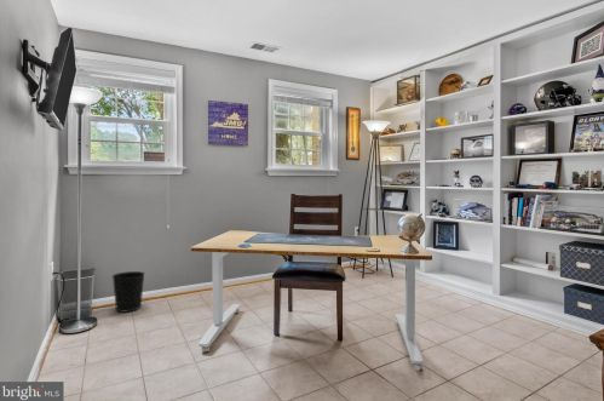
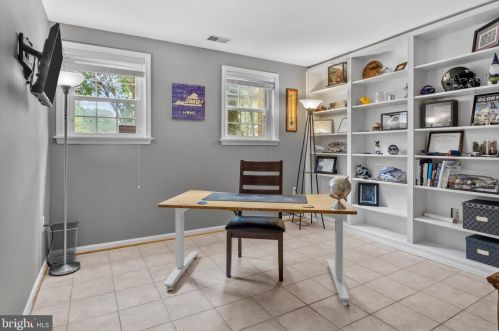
- wastebasket [111,270,146,314]
